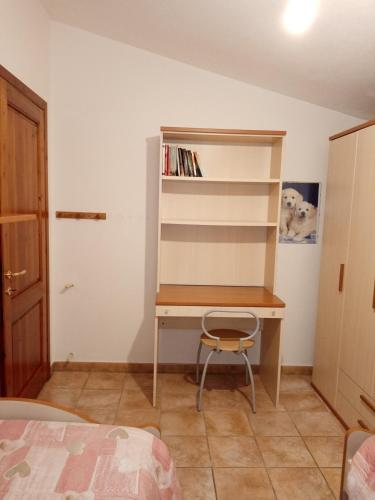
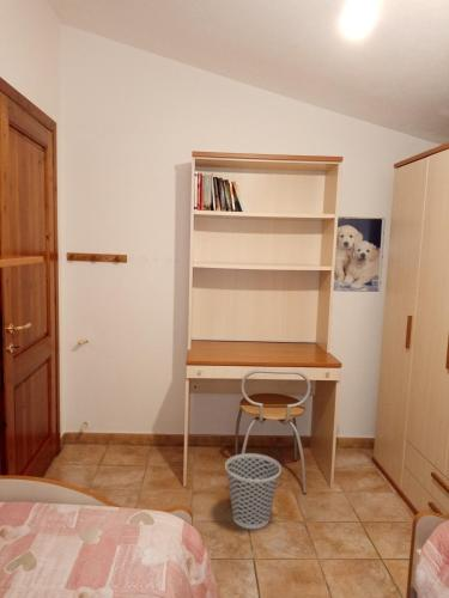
+ wastebasket [224,452,283,530]
